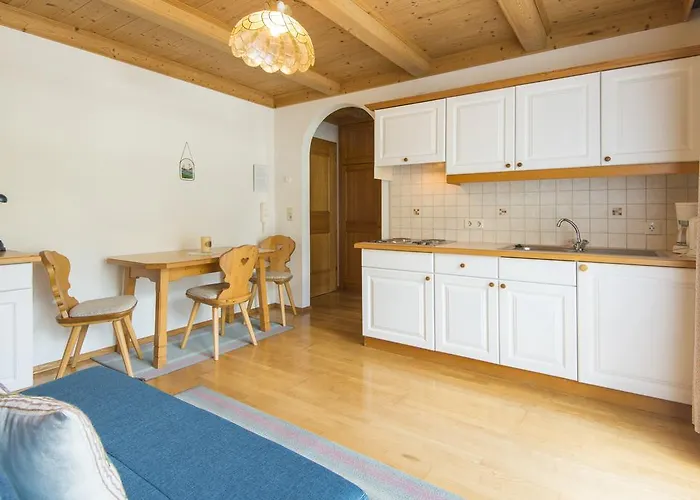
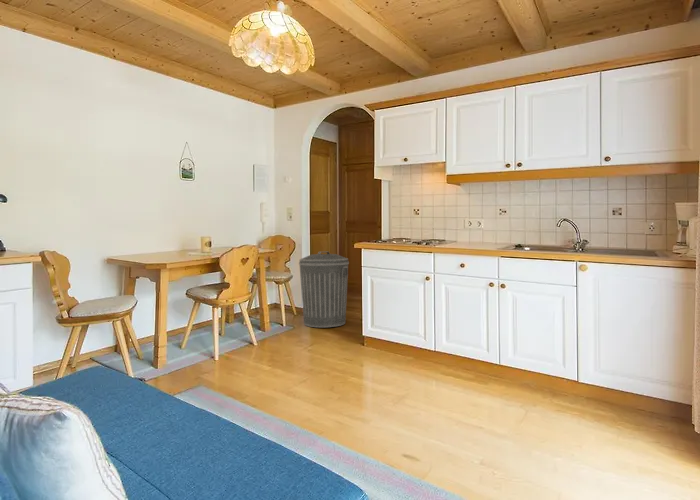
+ trash can [298,251,350,328]
